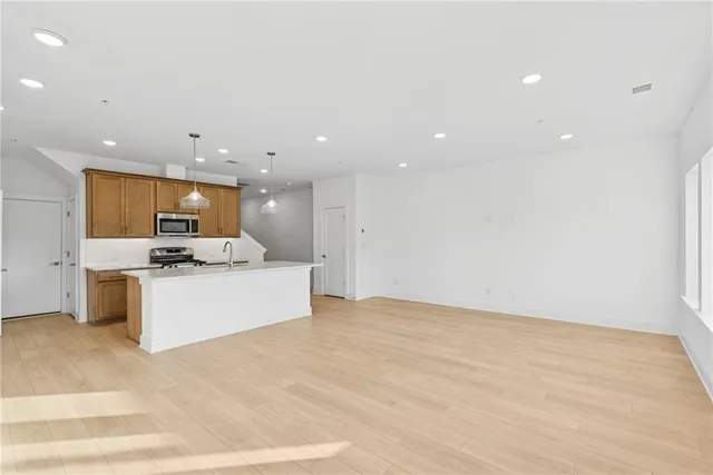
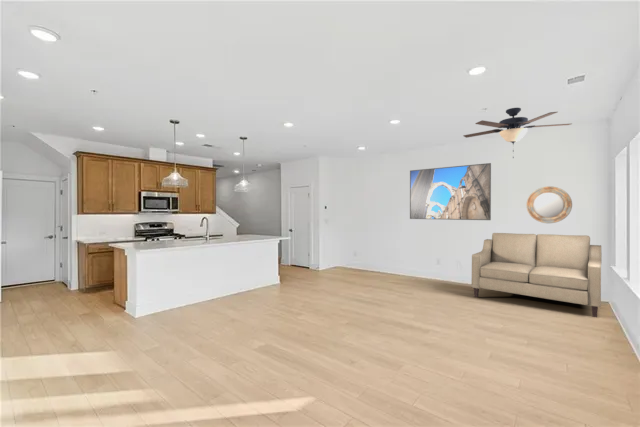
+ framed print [409,162,492,221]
+ home mirror [525,185,573,224]
+ sofa [471,232,603,318]
+ ceiling fan [462,107,572,159]
